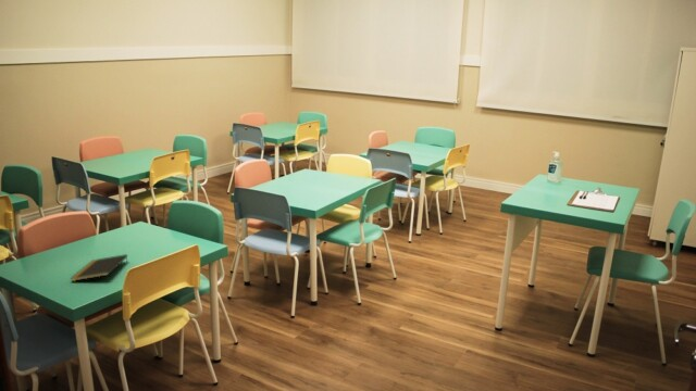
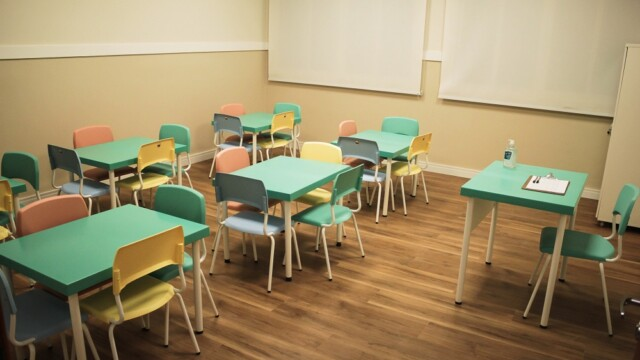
- notepad [70,253,129,282]
